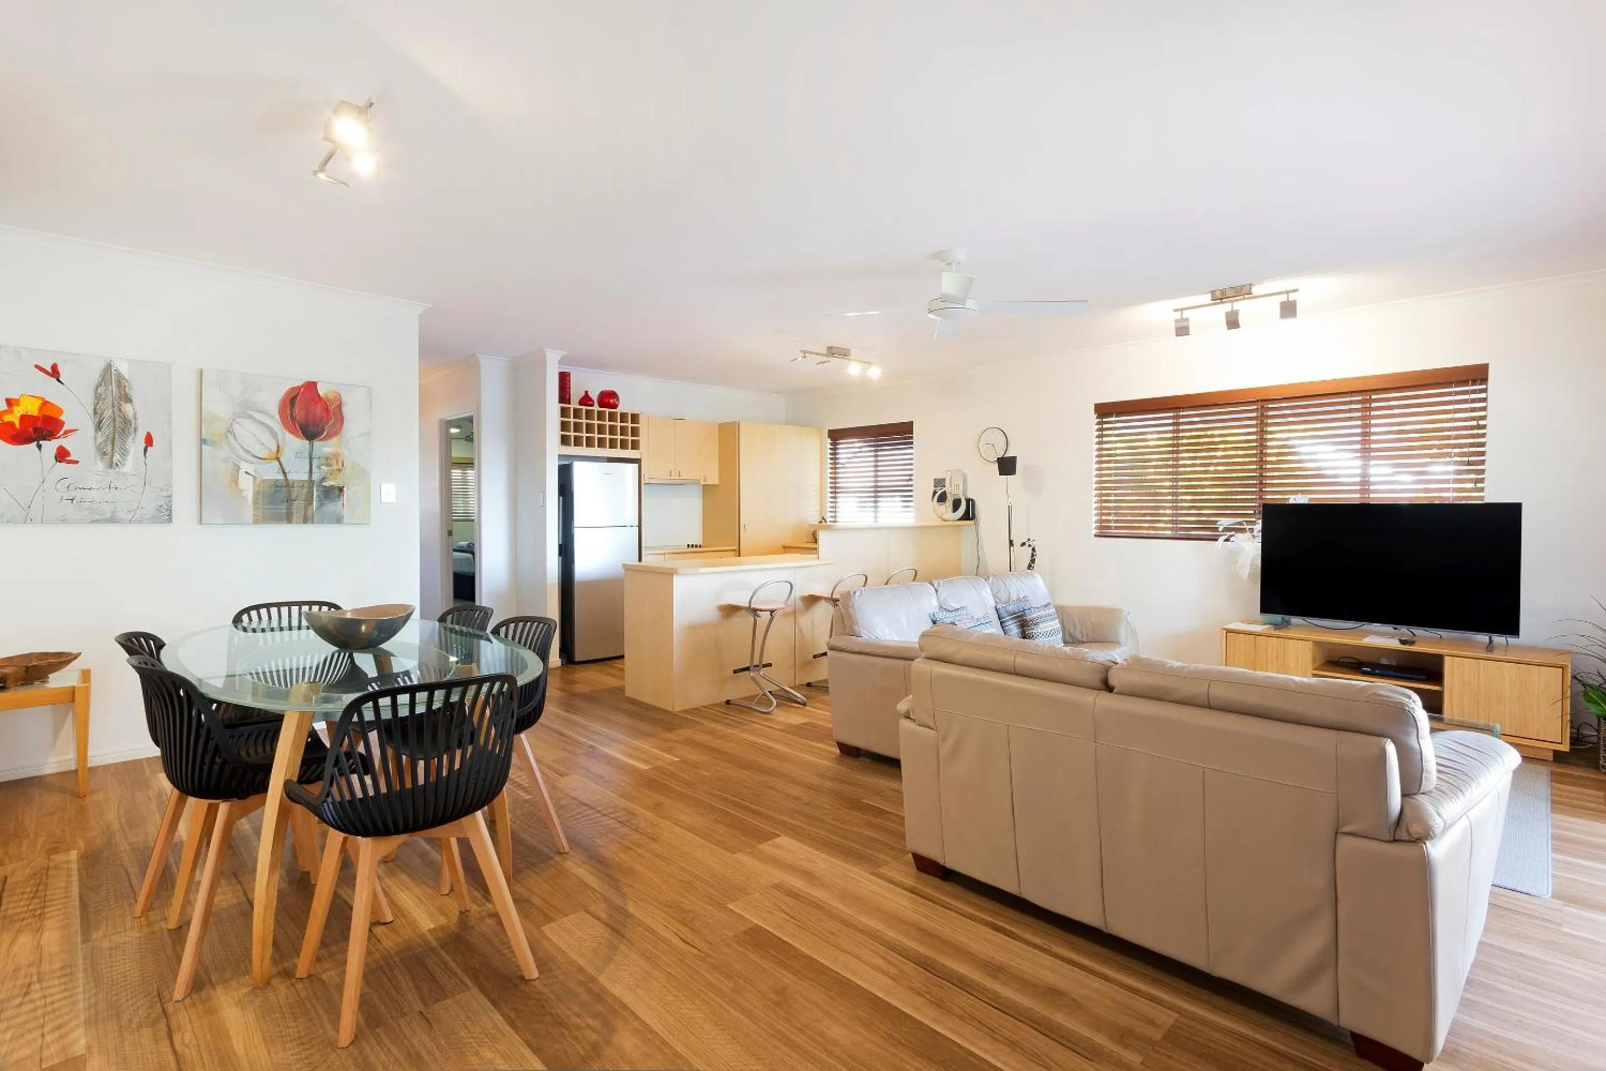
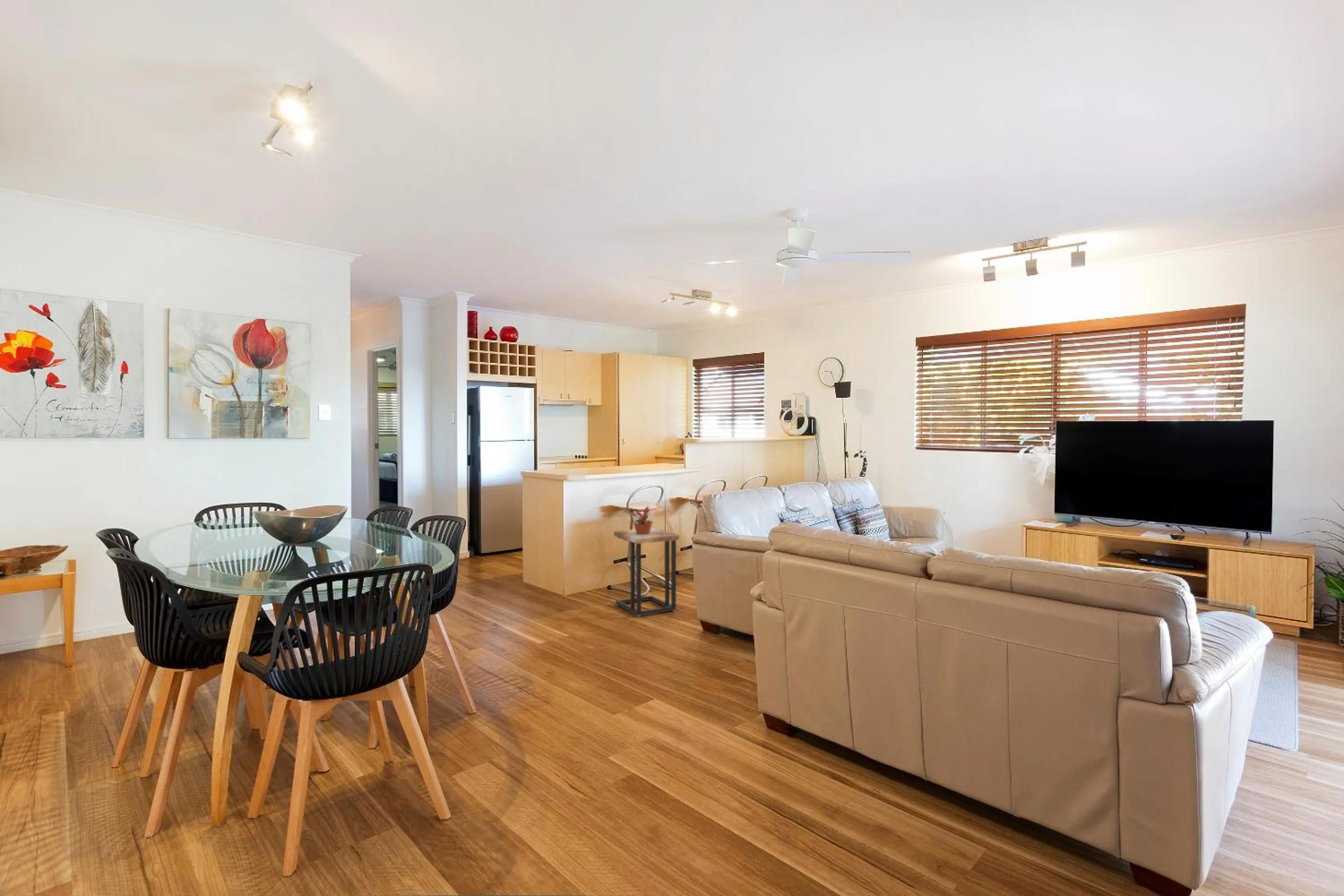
+ potted plant [628,504,660,535]
+ side table [613,528,680,617]
